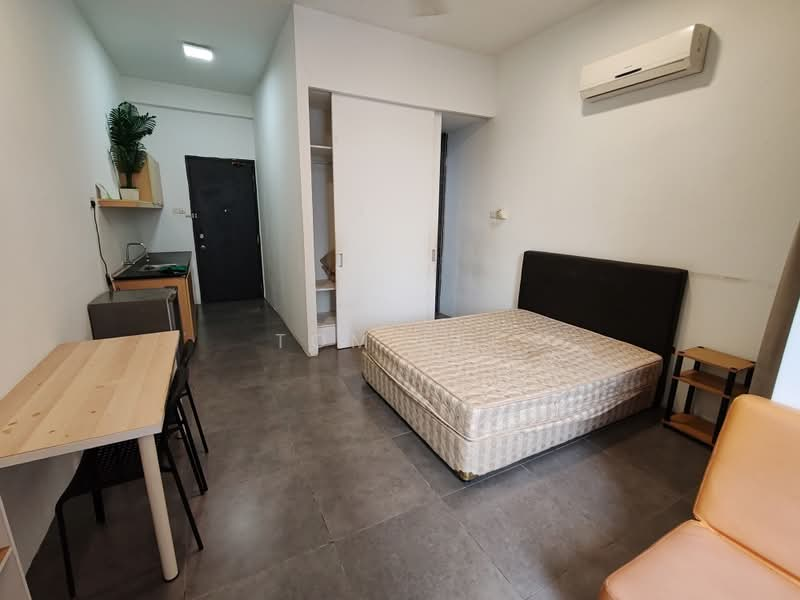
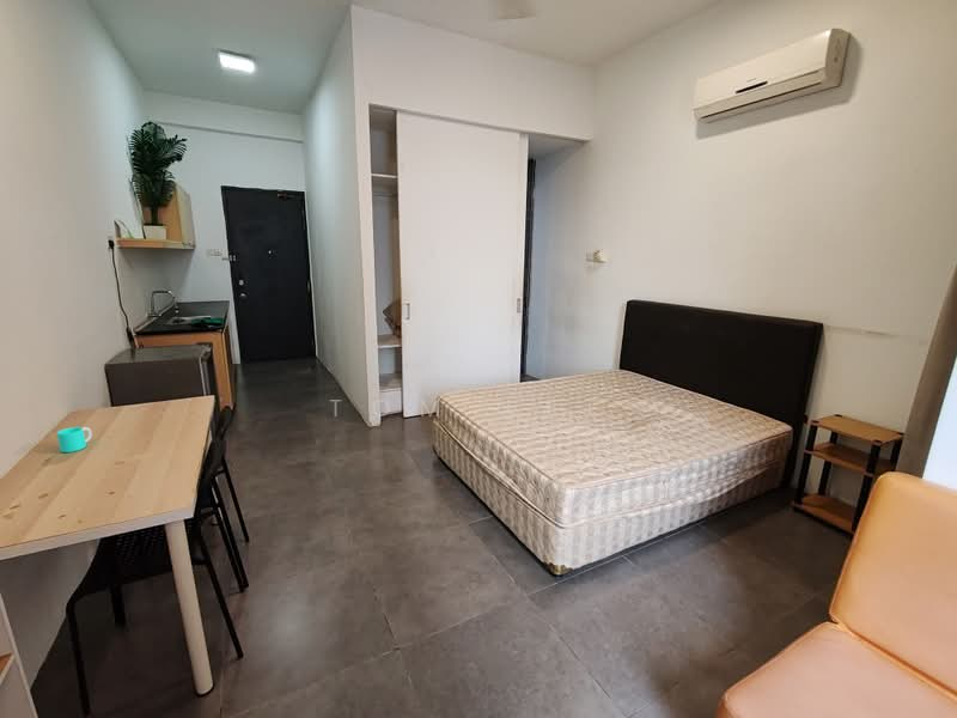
+ cup [56,426,93,454]
